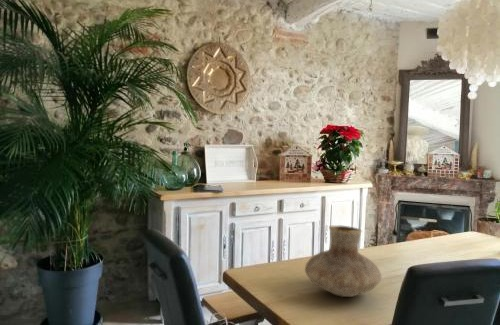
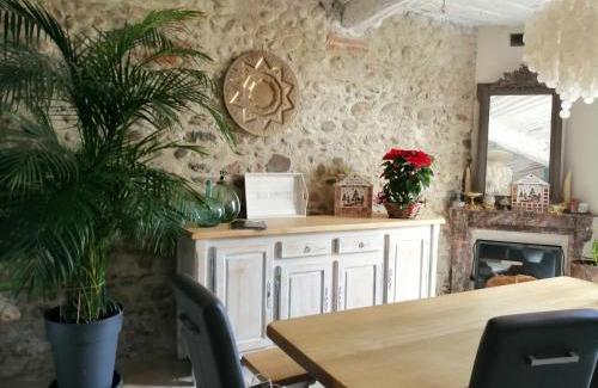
- vase [304,225,382,298]
